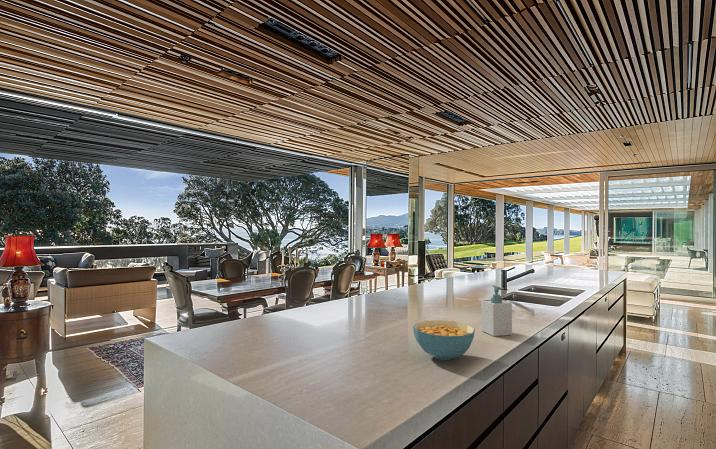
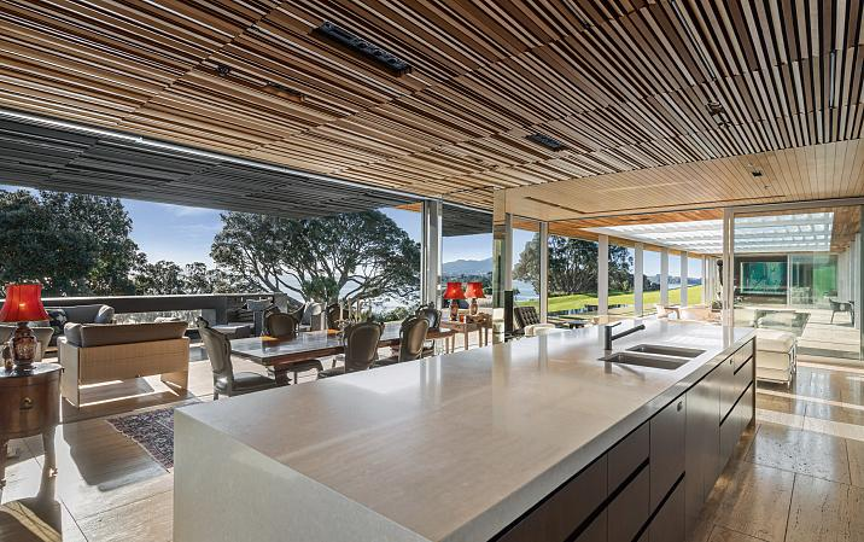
- soap bottle [480,285,513,337]
- cereal bowl [412,319,476,361]
